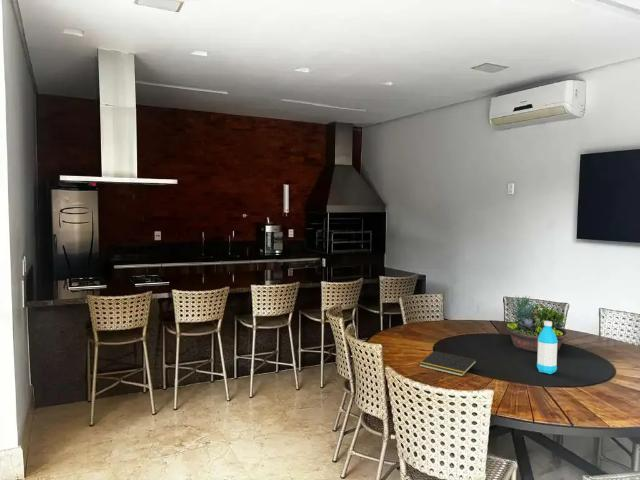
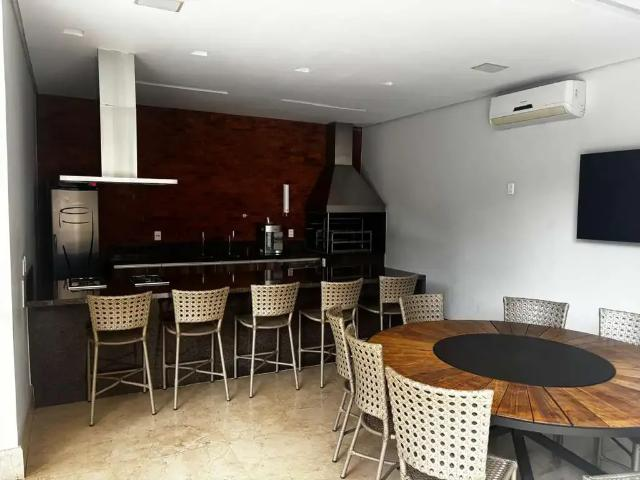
- notepad [418,350,477,377]
- succulent planter [506,295,569,353]
- water bottle [536,321,558,375]
